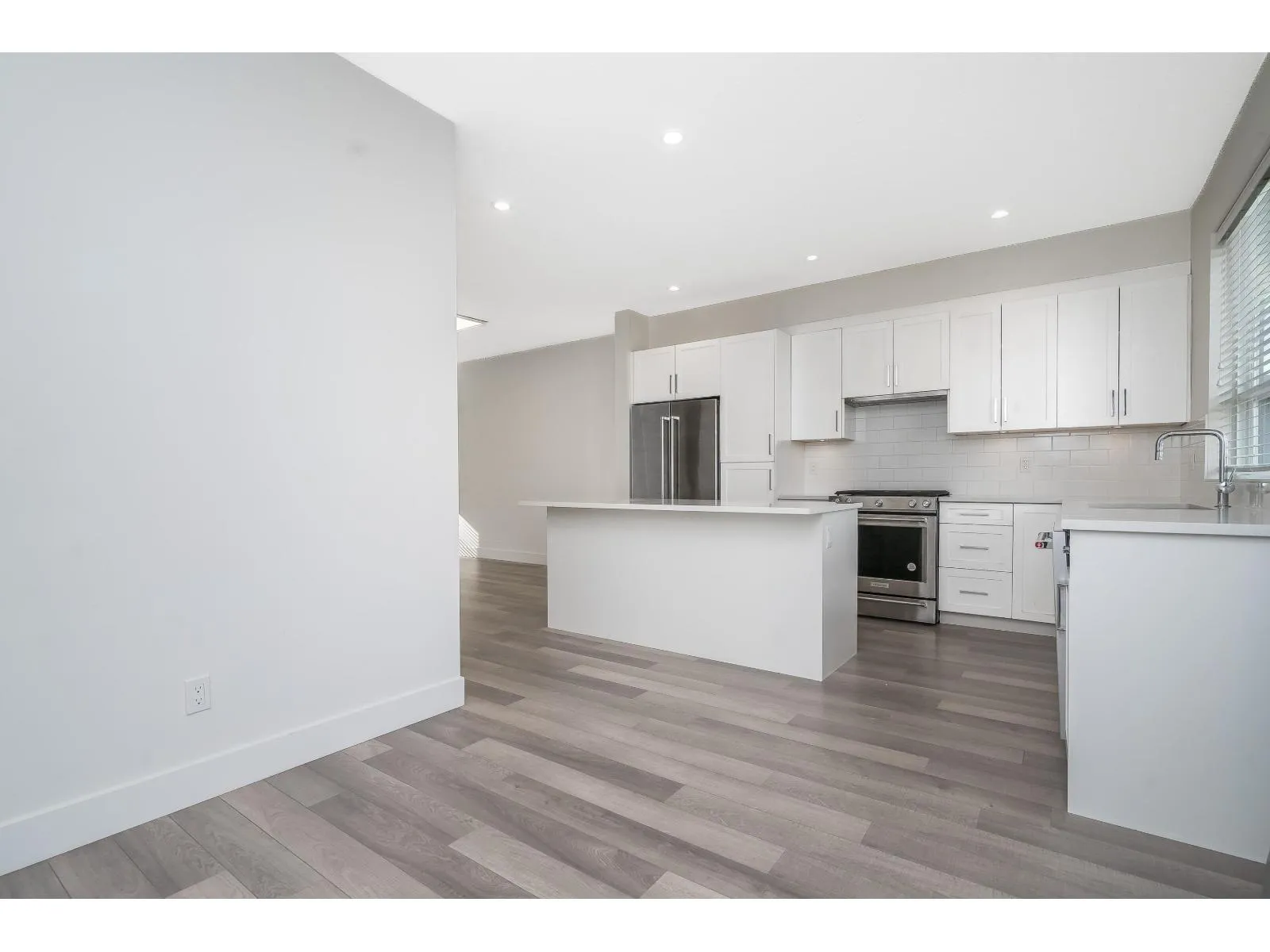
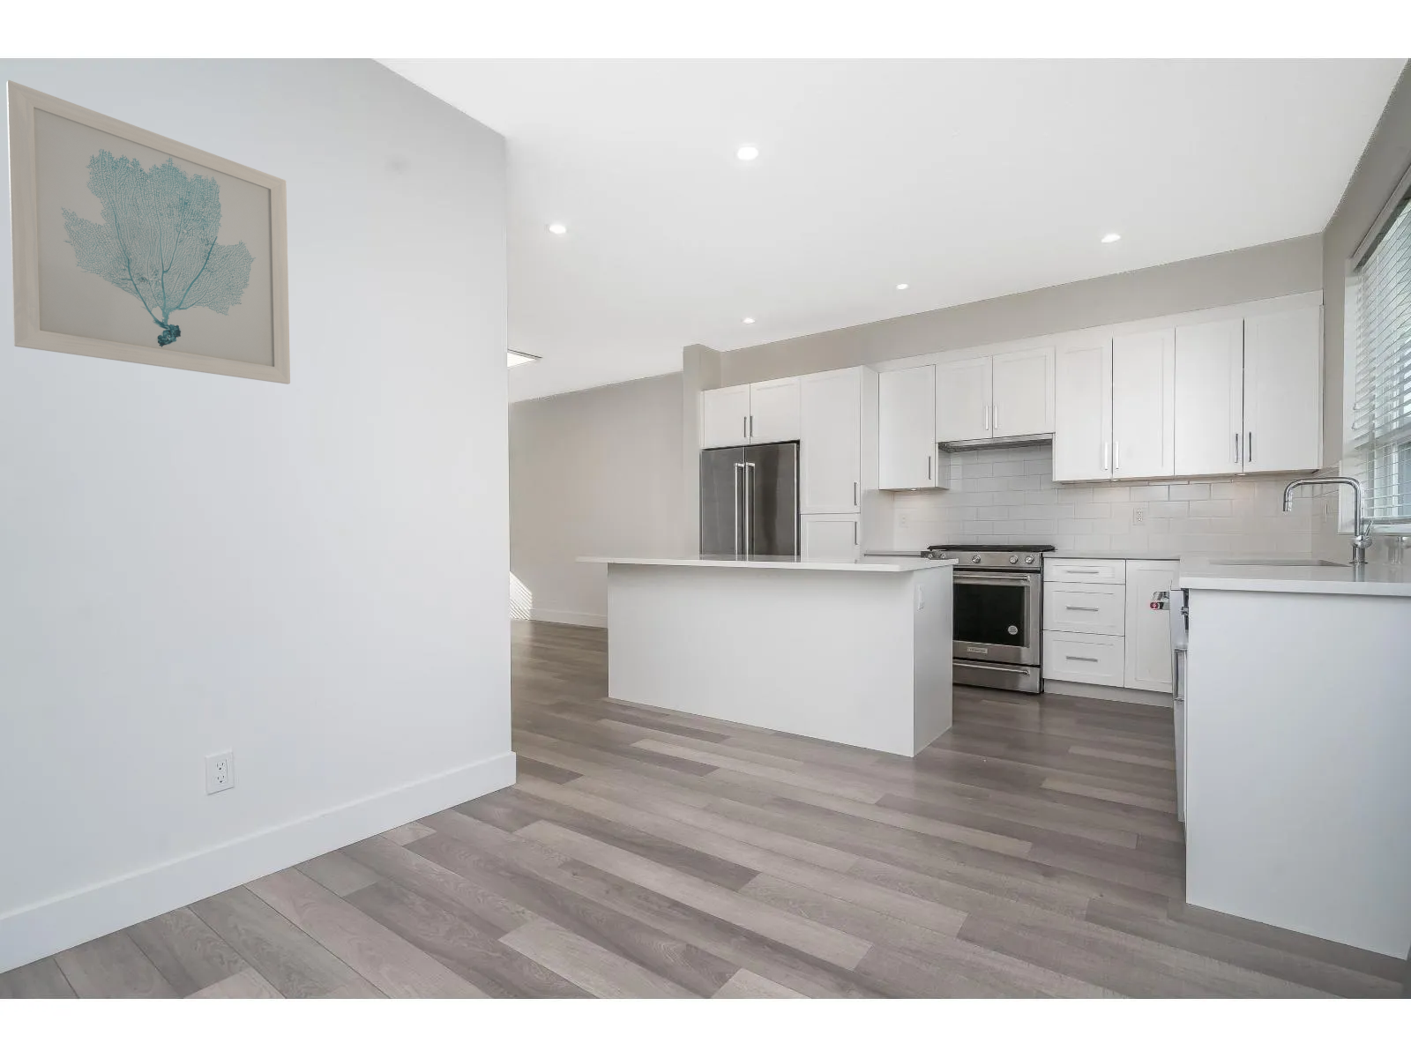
+ wall art [6,79,291,386]
